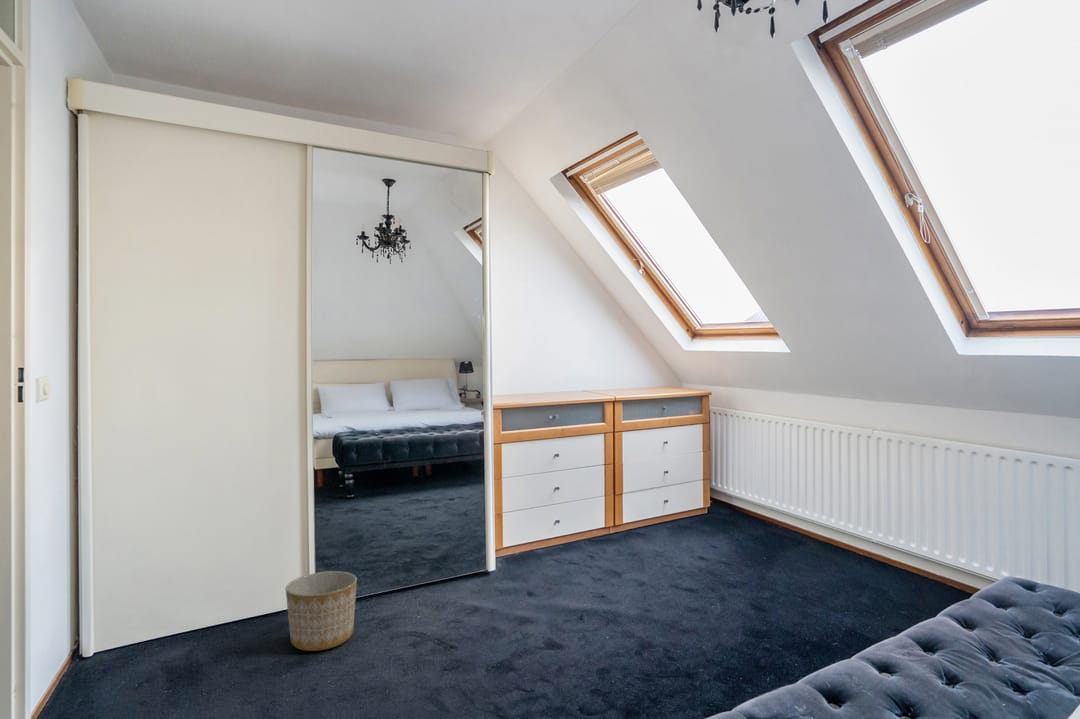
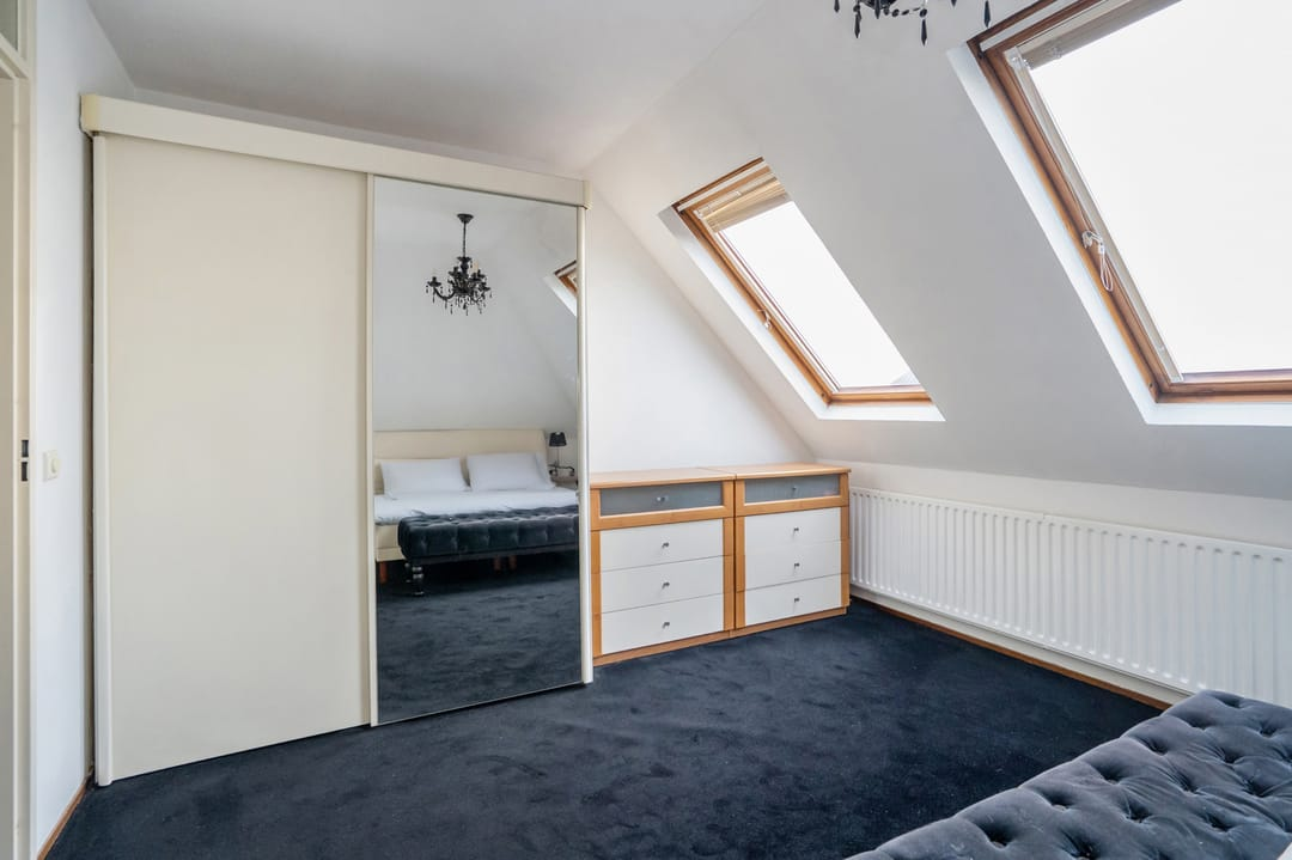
- planter [285,570,358,652]
